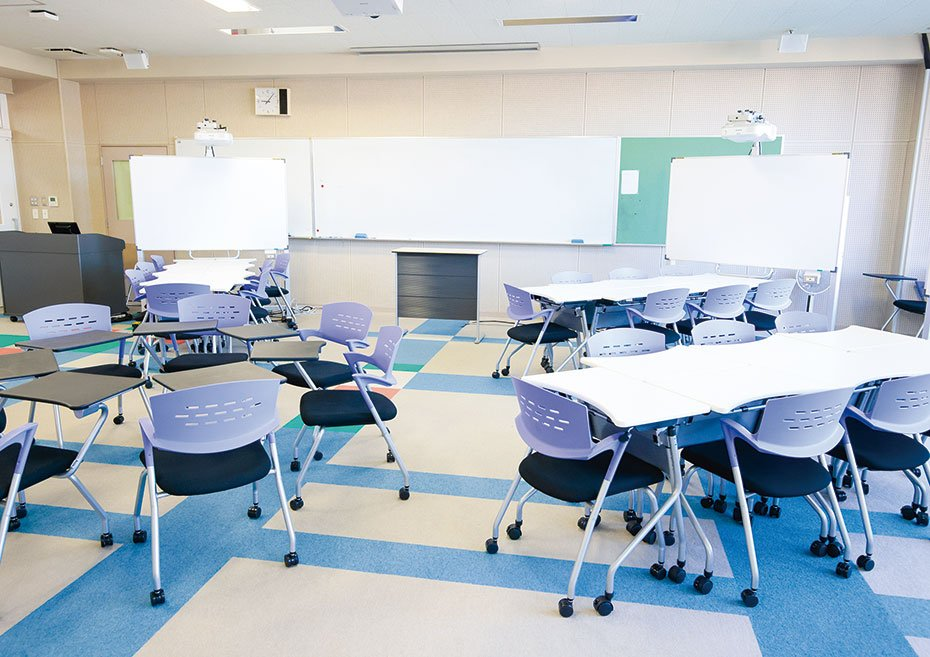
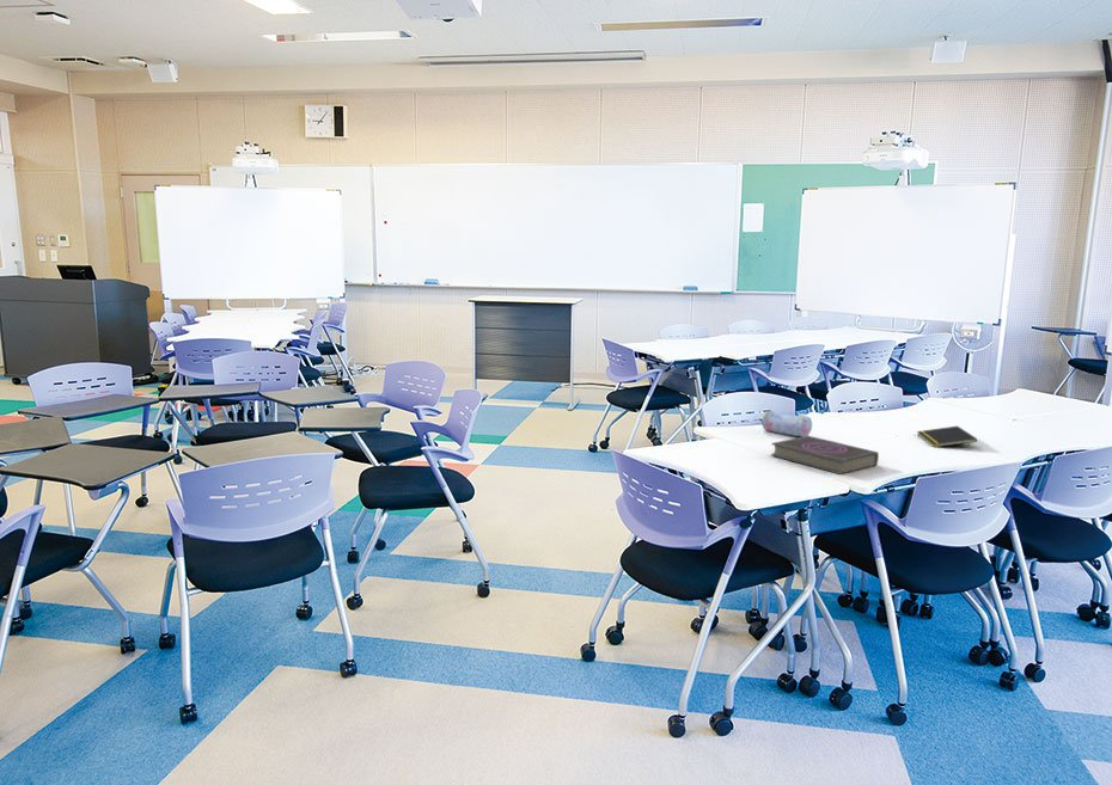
+ pencil case [760,409,813,437]
+ notepad [916,425,978,448]
+ book [770,435,880,476]
